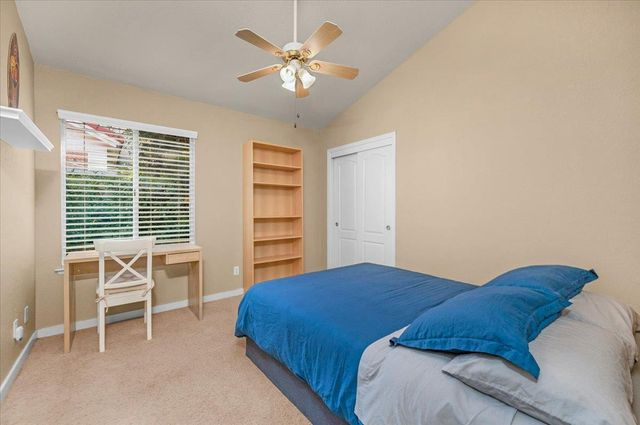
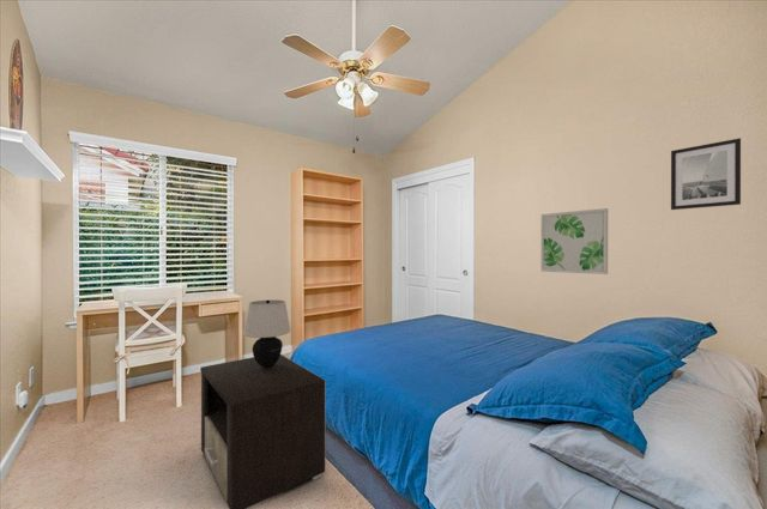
+ wall art [670,138,742,211]
+ nightstand [199,353,327,509]
+ wall art [539,207,609,275]
+ table lamp [242,298,291,368]
